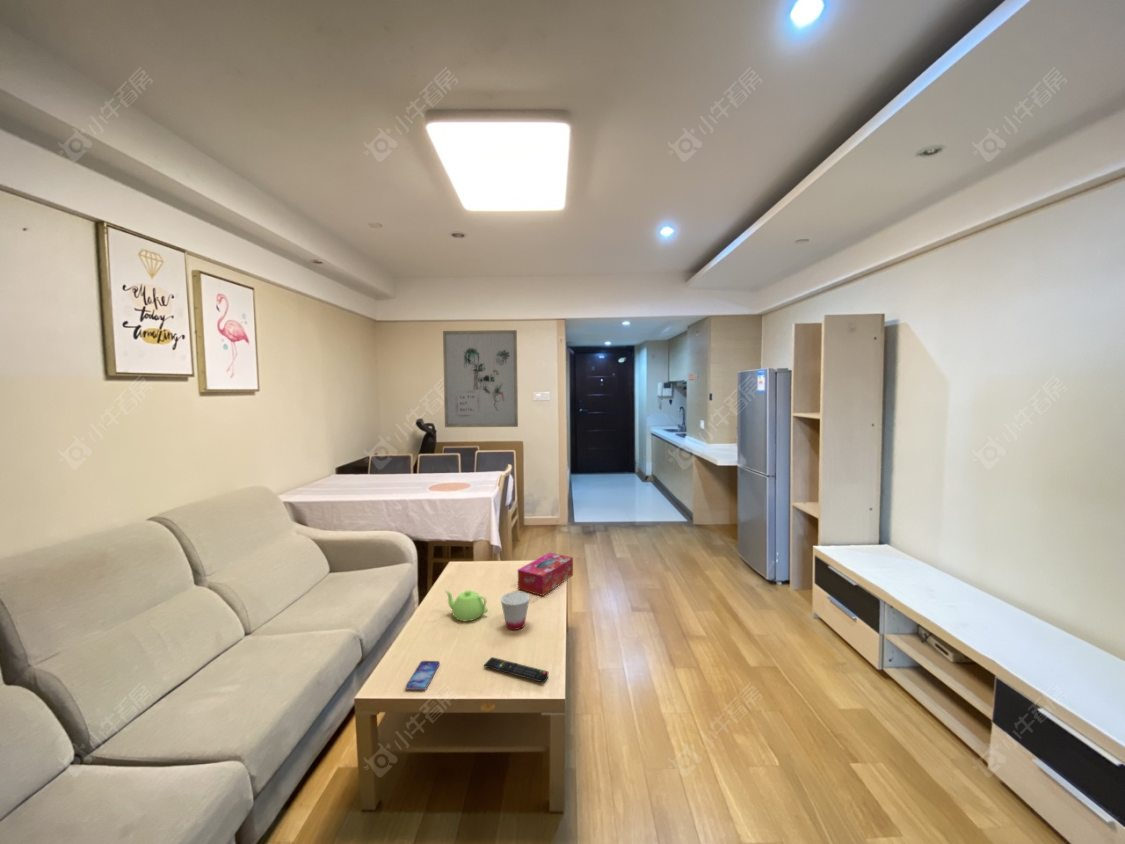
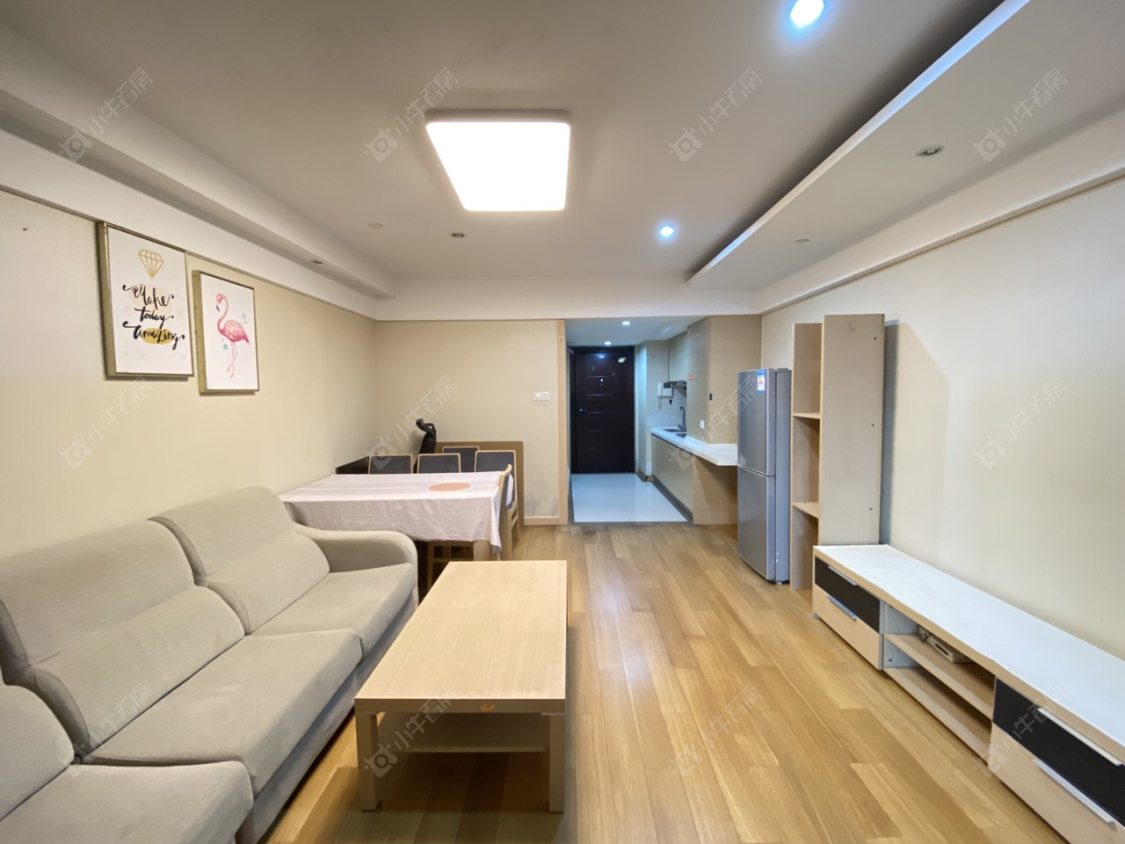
- remote control [483,656,549,683]
- tissue box [517,552,574,597]
- wall art [442,329,519,428]
- smartphone [405,660,441,691]
- teapot [444,589,489,622]
- cup [500,591,531,631]
